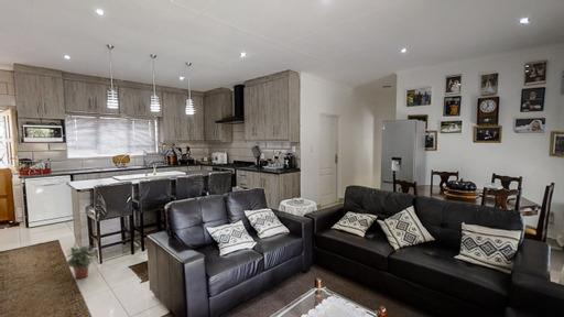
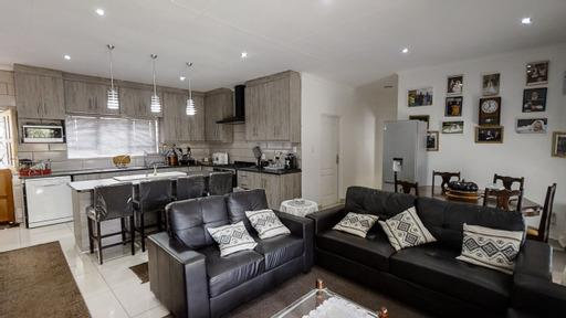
- potted plant [64,244,100,280]
